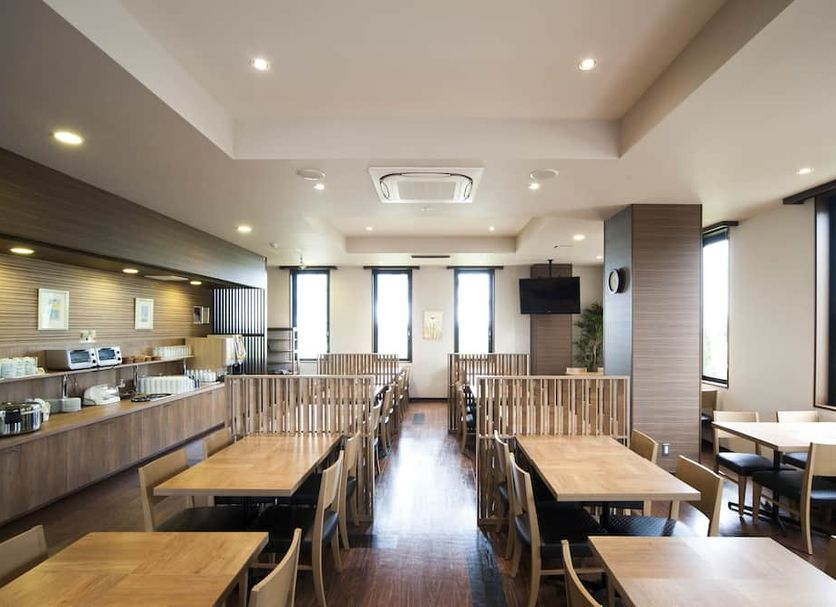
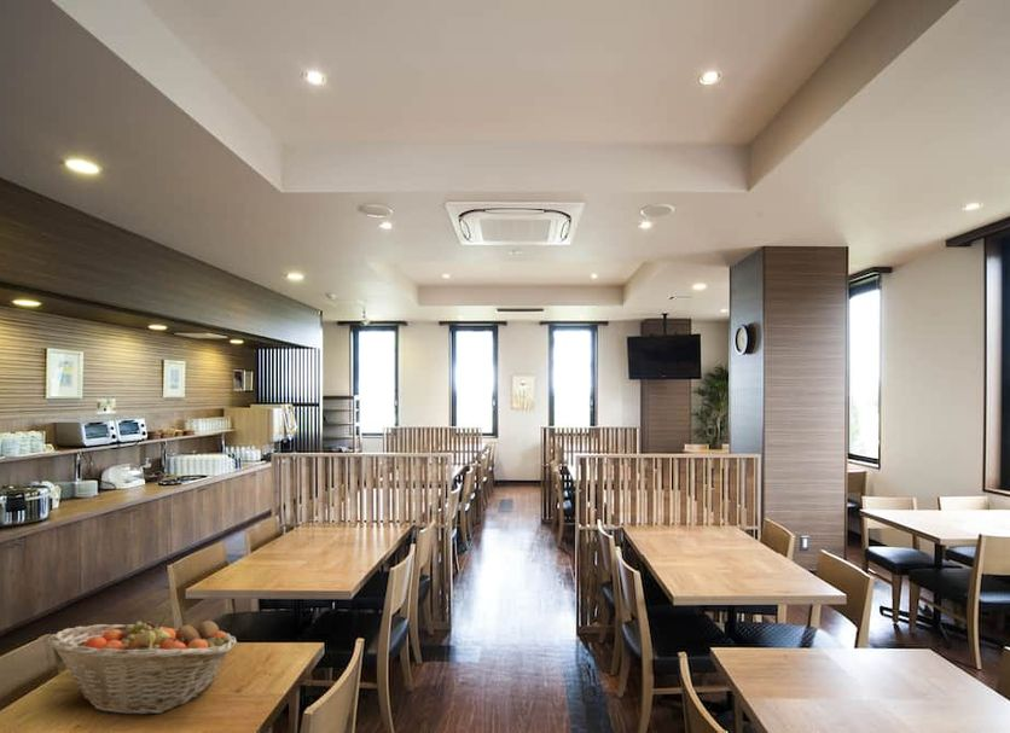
+ fruit basket [46,615,238,716]
